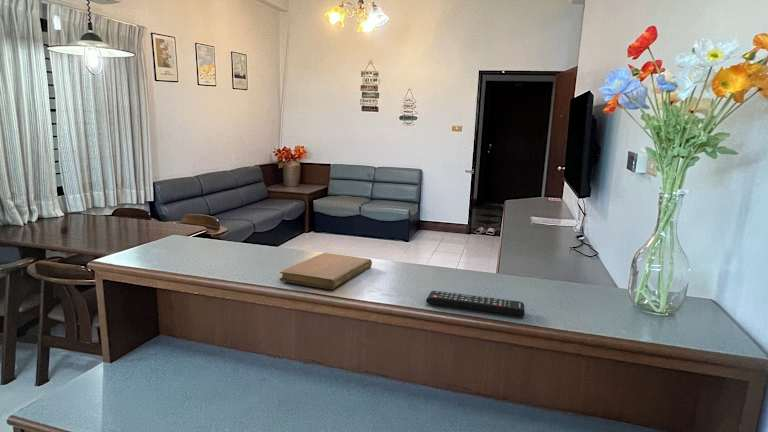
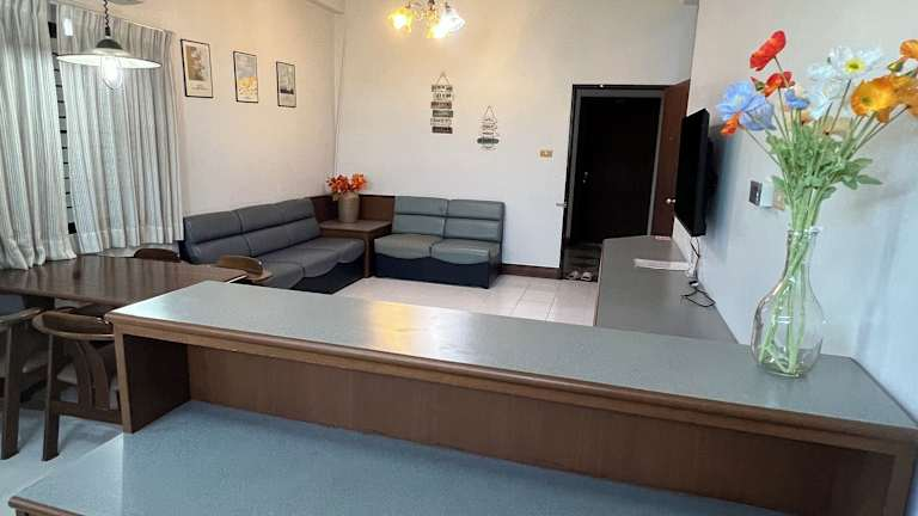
- notebook [279,252,373,290]
- remote control [425,290,526,317]
